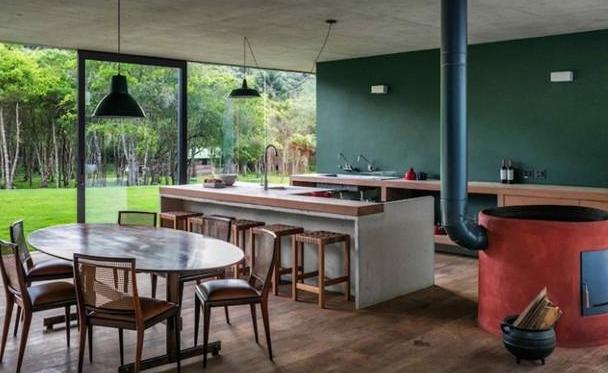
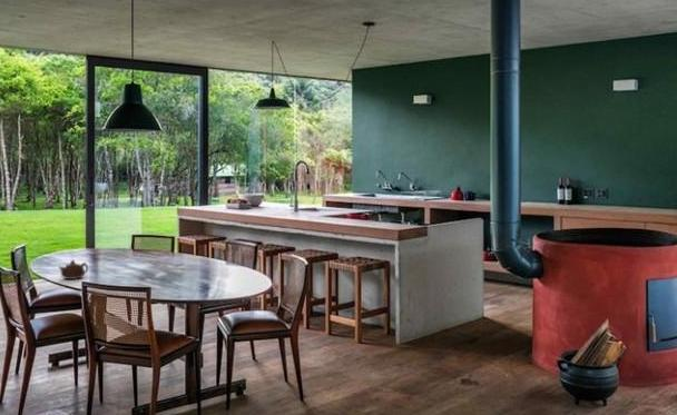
+ teapot [58,259,89,280]
